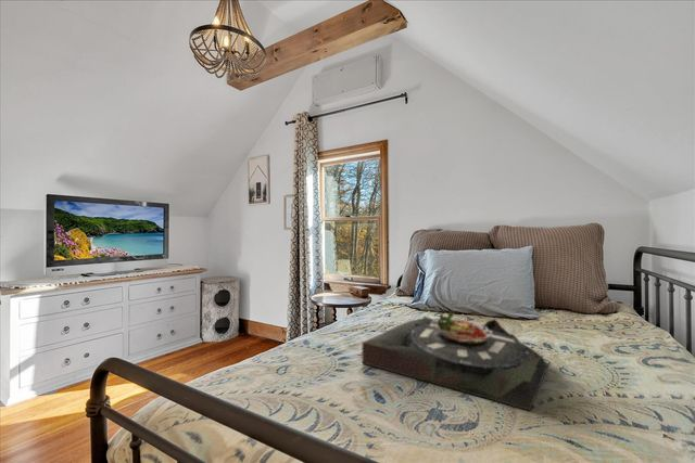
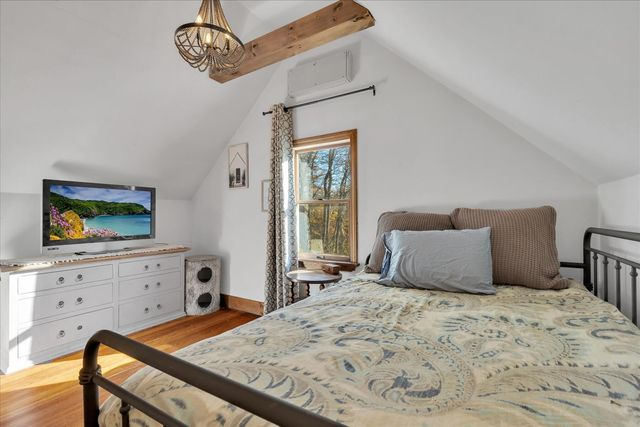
- serving tray [362,310,549,412]
